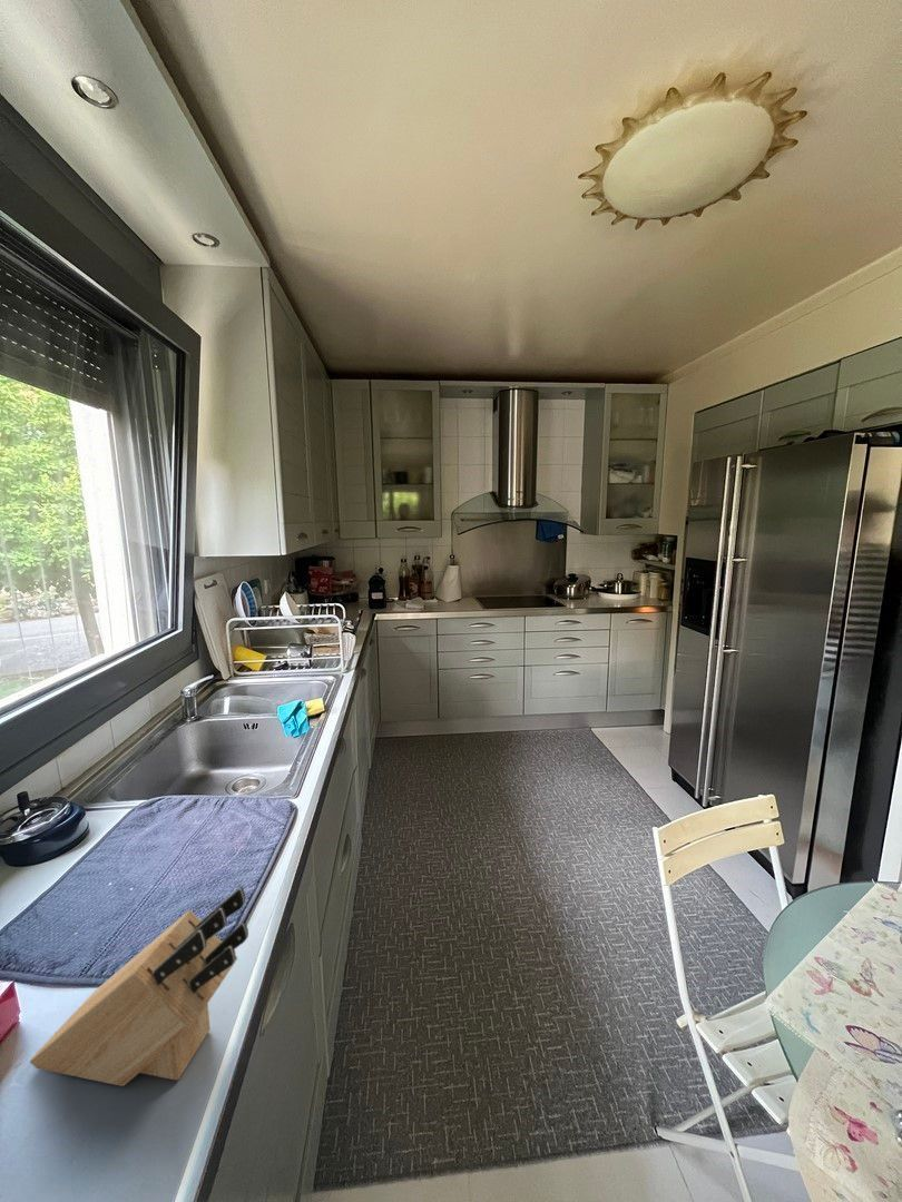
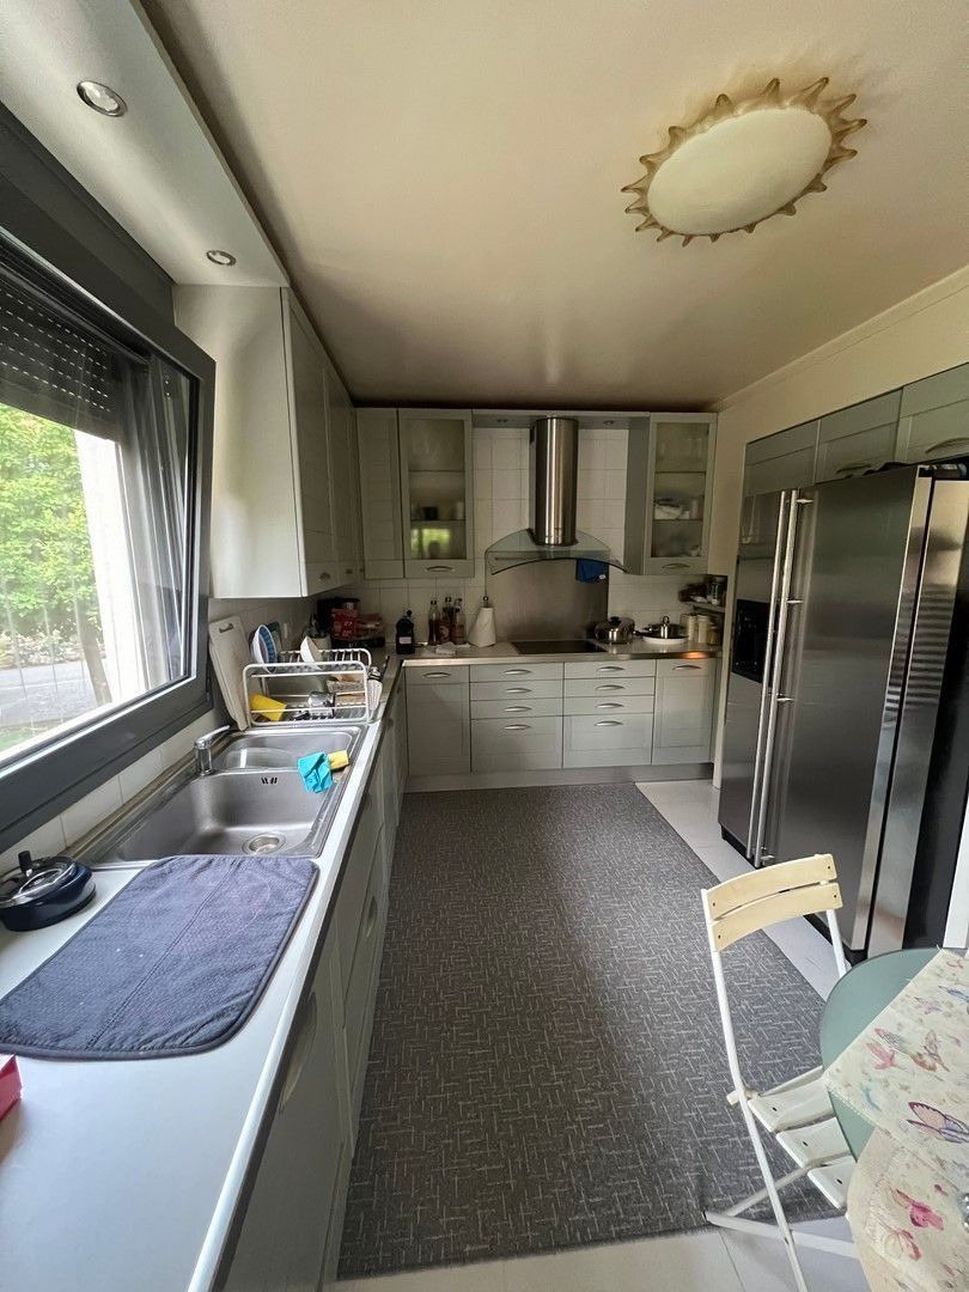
- knife block [29,886,249,1087]
